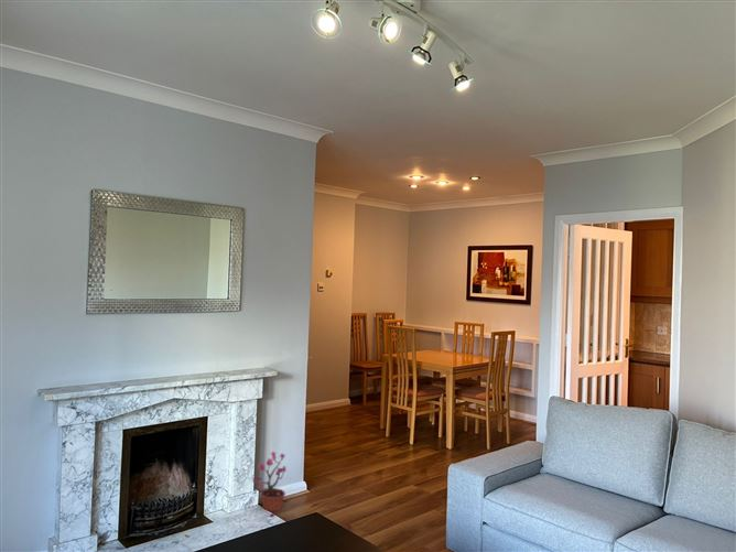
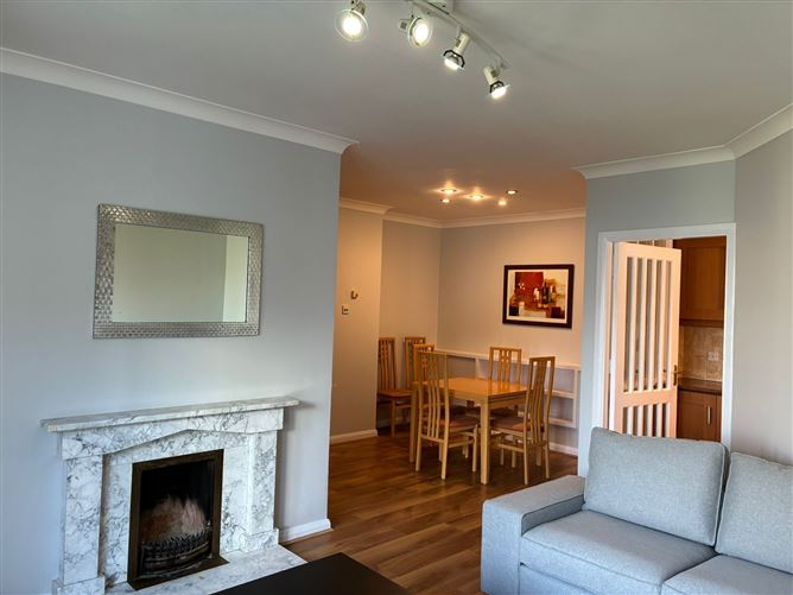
- potted plant [252,451,290,518]
